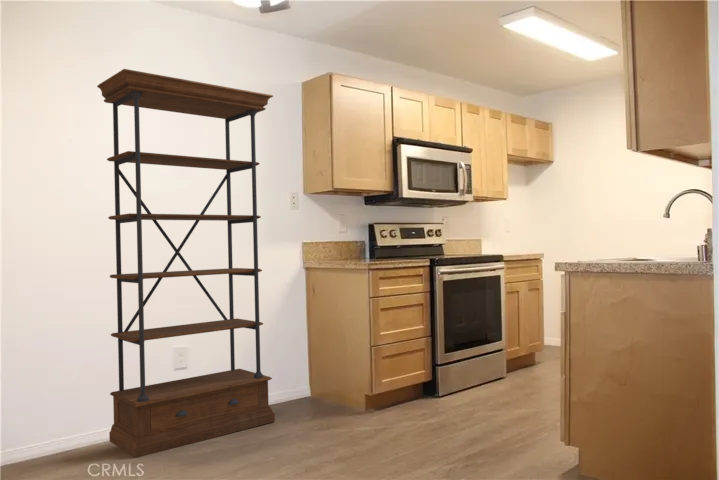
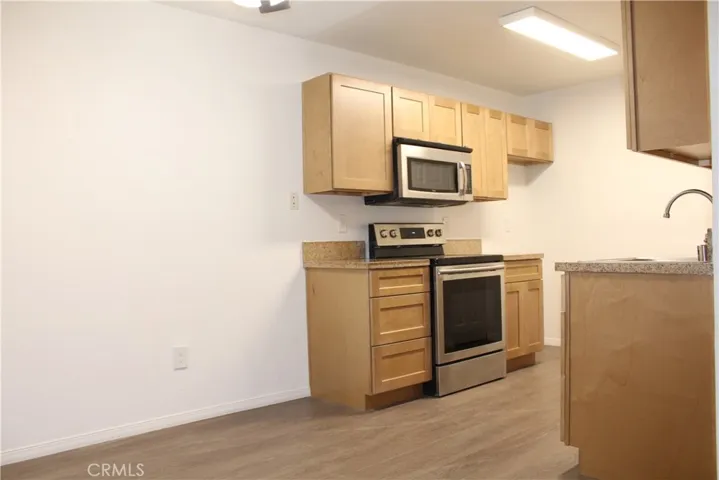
- bookshelf [96,68,276,459]
